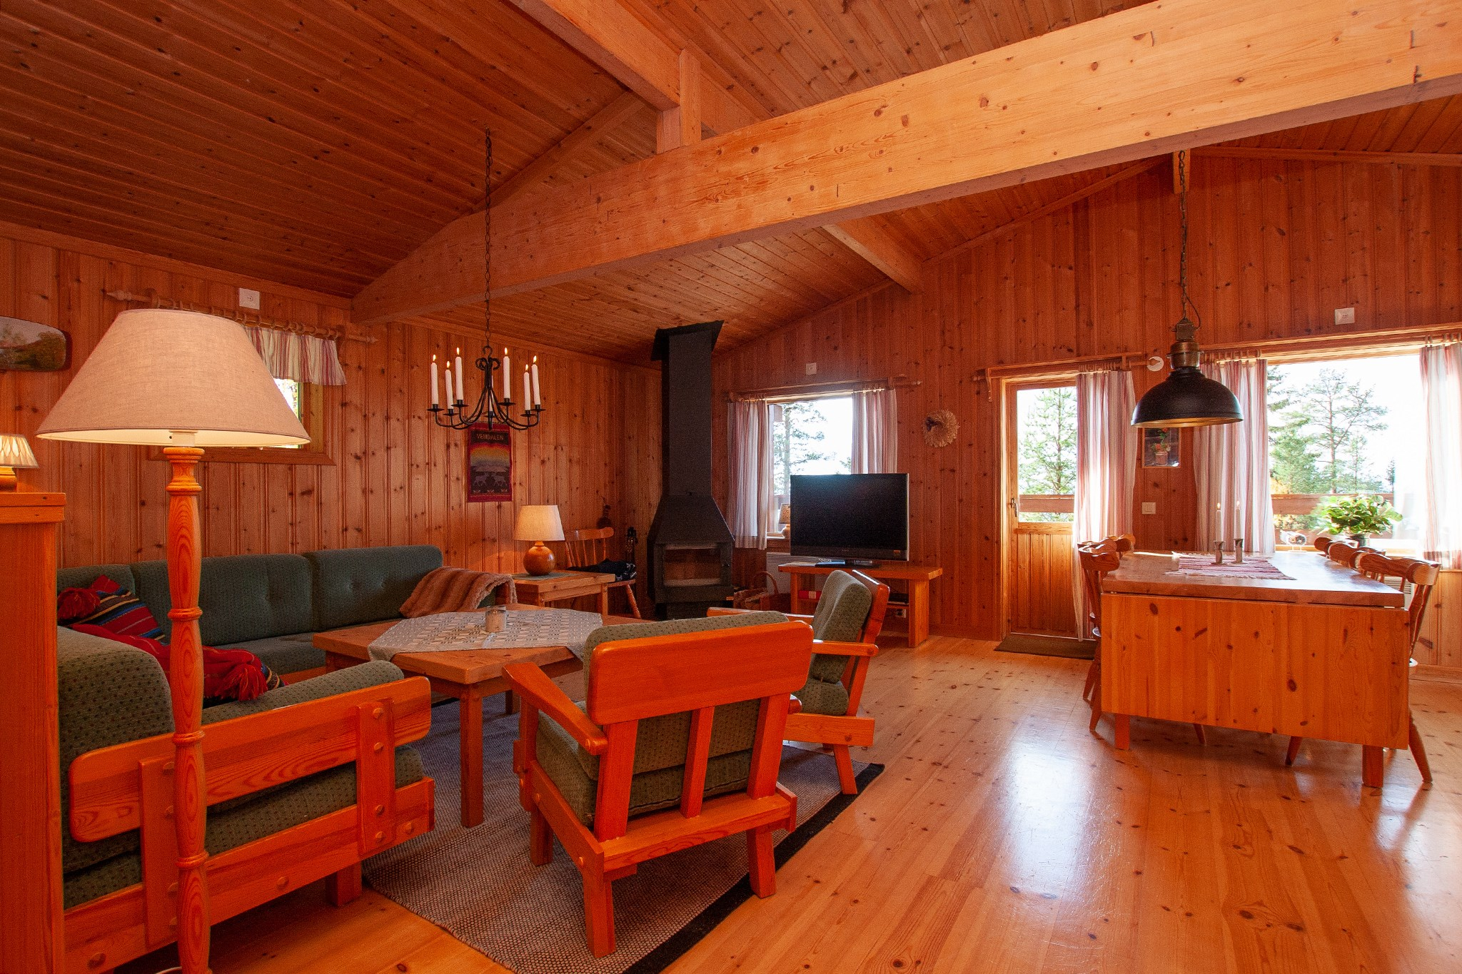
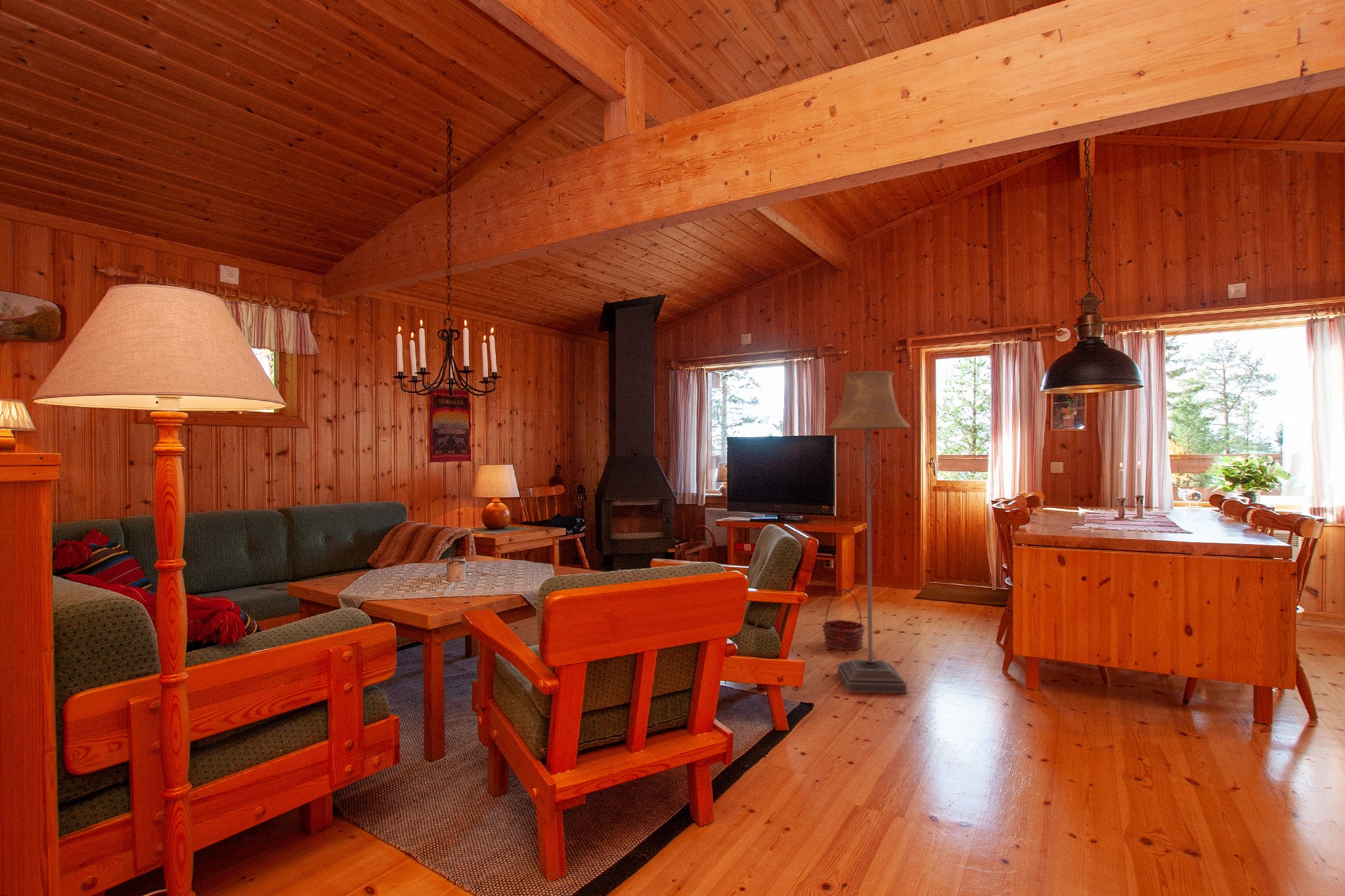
+ floor lamp [827,370,911,694]
+ basket [821,588,866,651]
